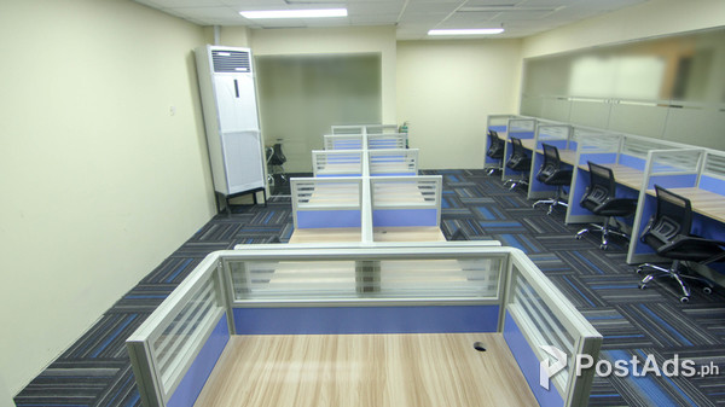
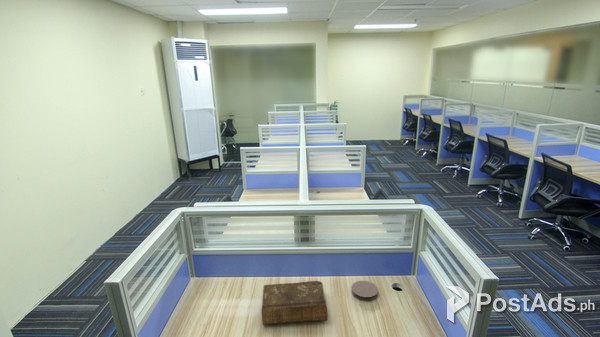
+ coaster [351,280,379,301]
+ book [261,280,329,325]
